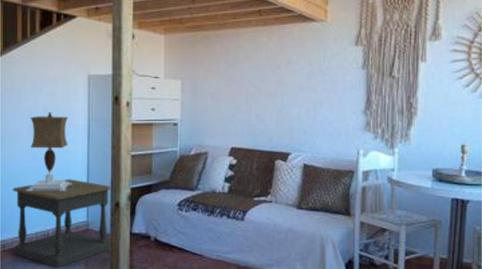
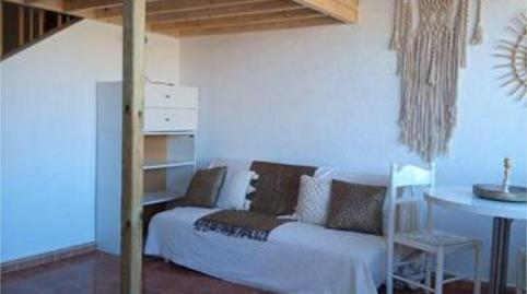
- table lamp [26,111,72,191]
- side table [12,178,111,269]
